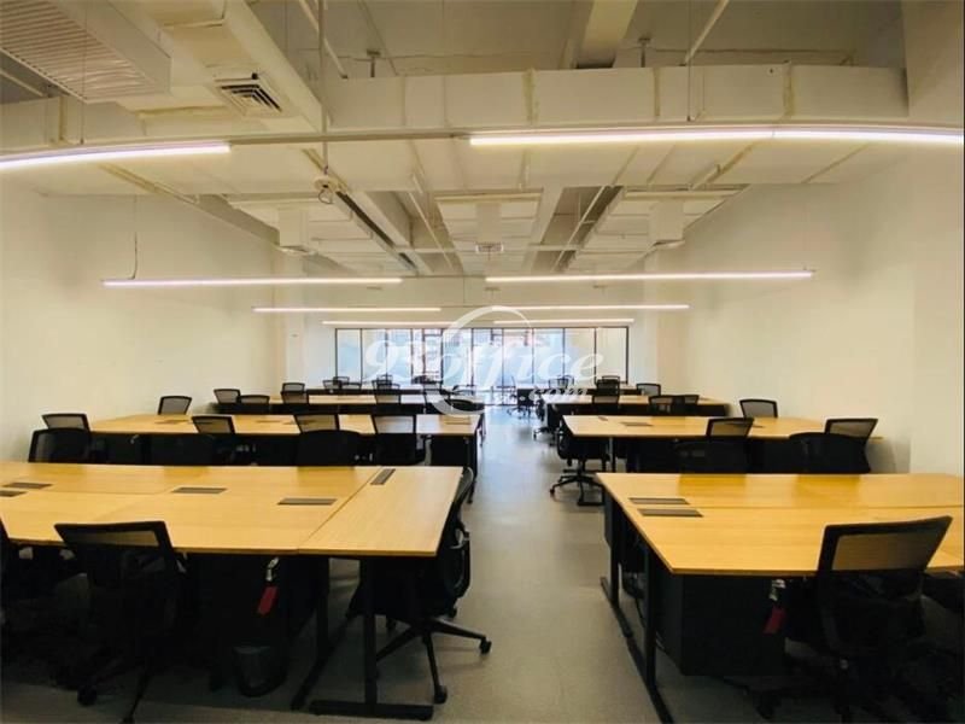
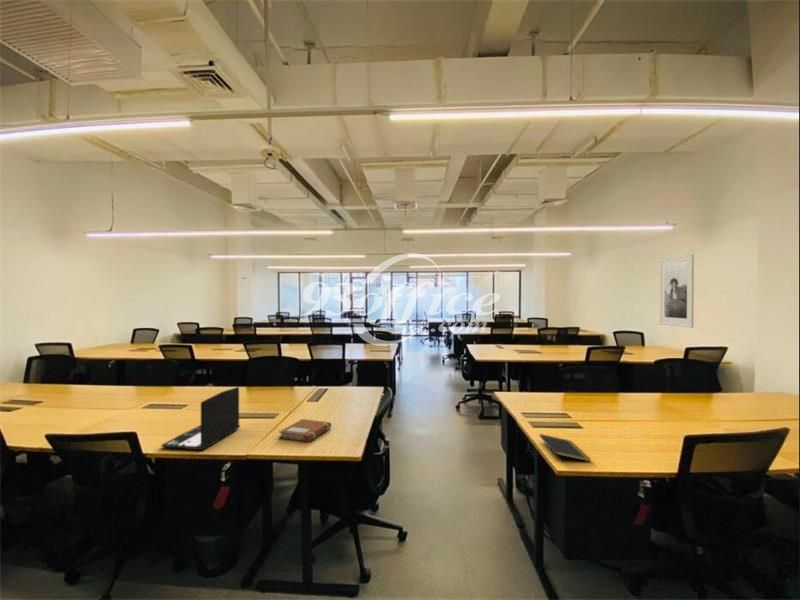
+ notepad [539,433,591,463]
+ laptop [160,386,241,451]
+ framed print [659,253,695,329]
+ notebook [278,418,332,443]
